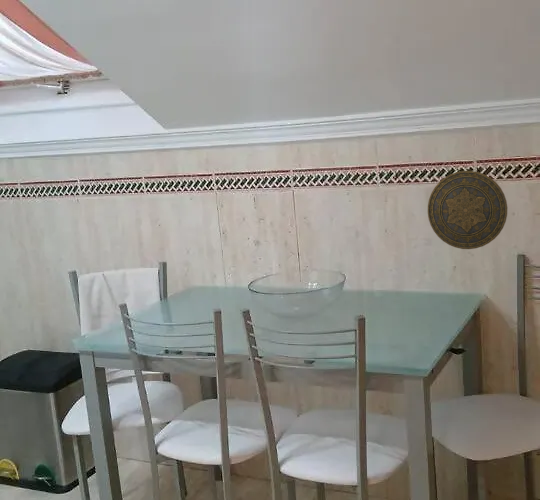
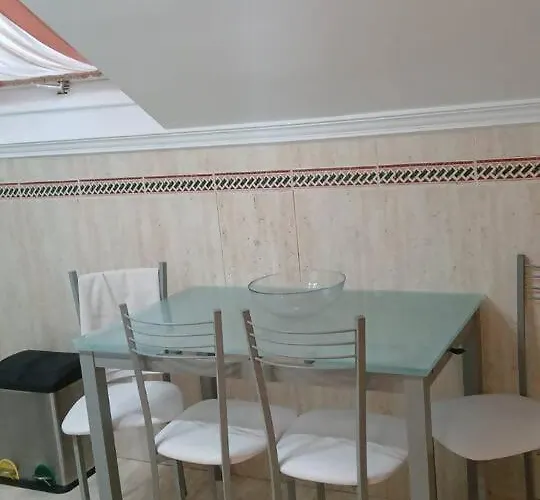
- decorative plate [427,170,508,250]
